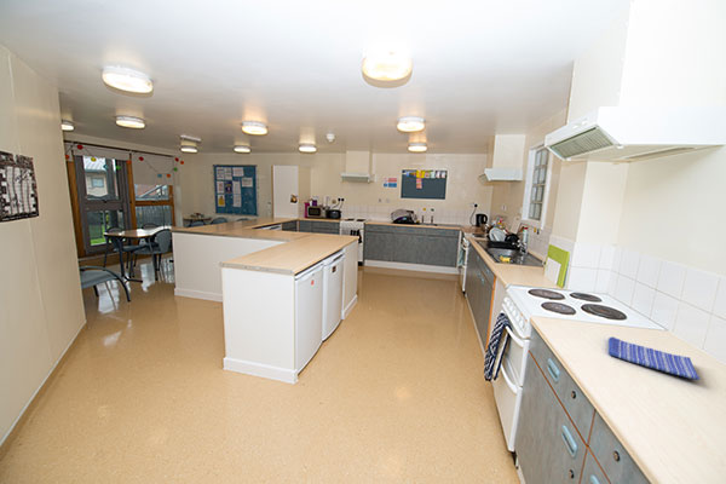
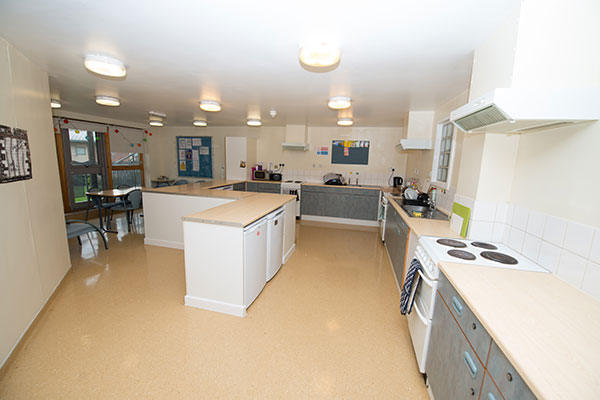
- dish towel [607,335,701,381]
